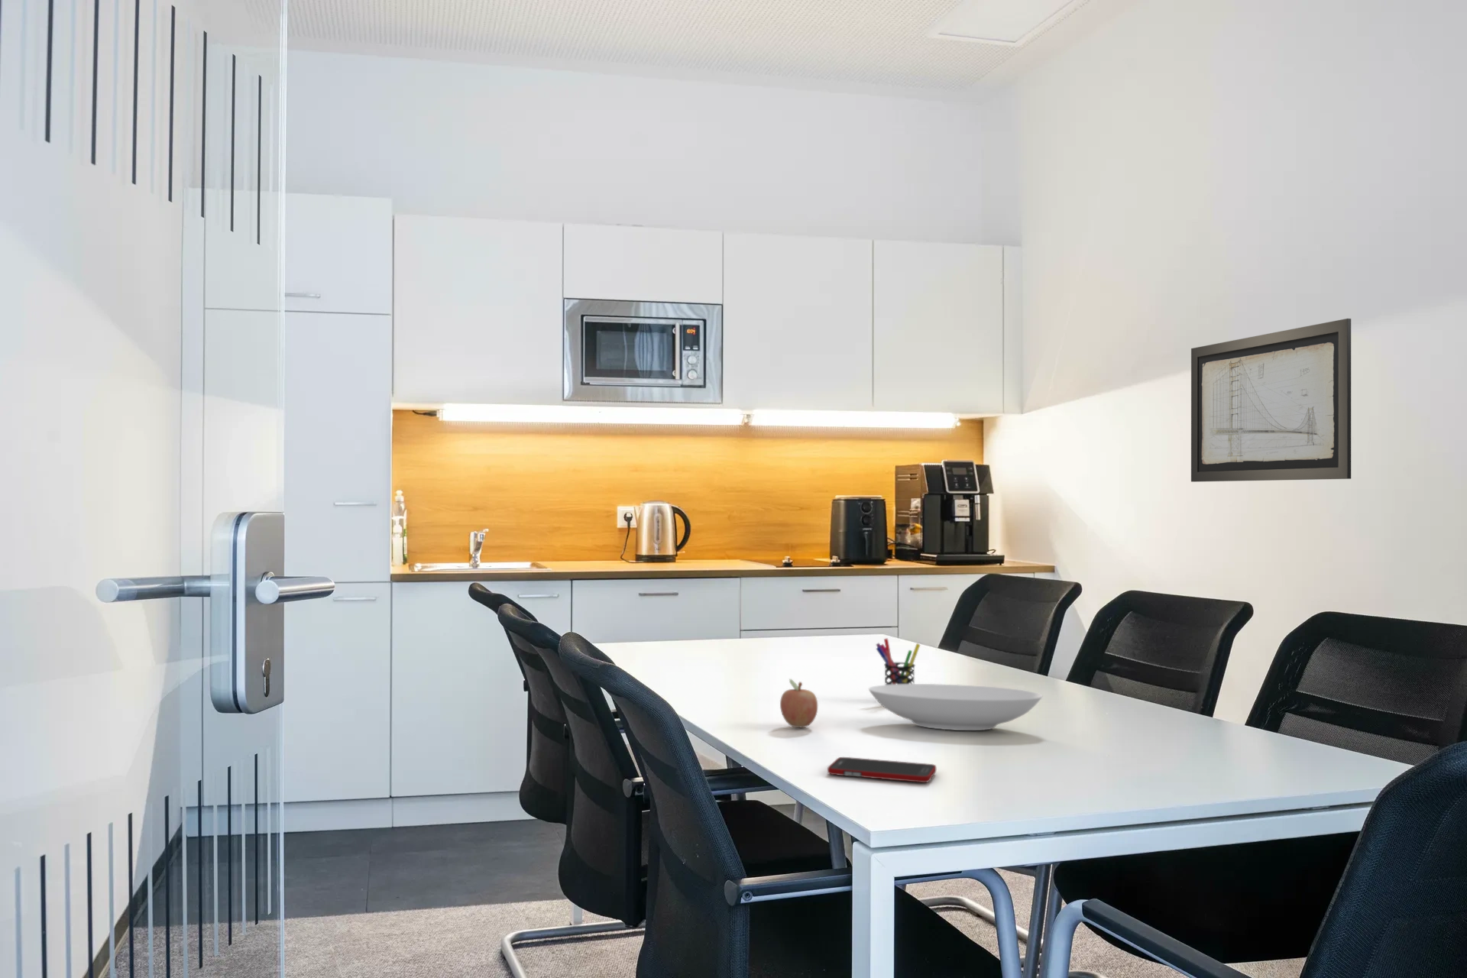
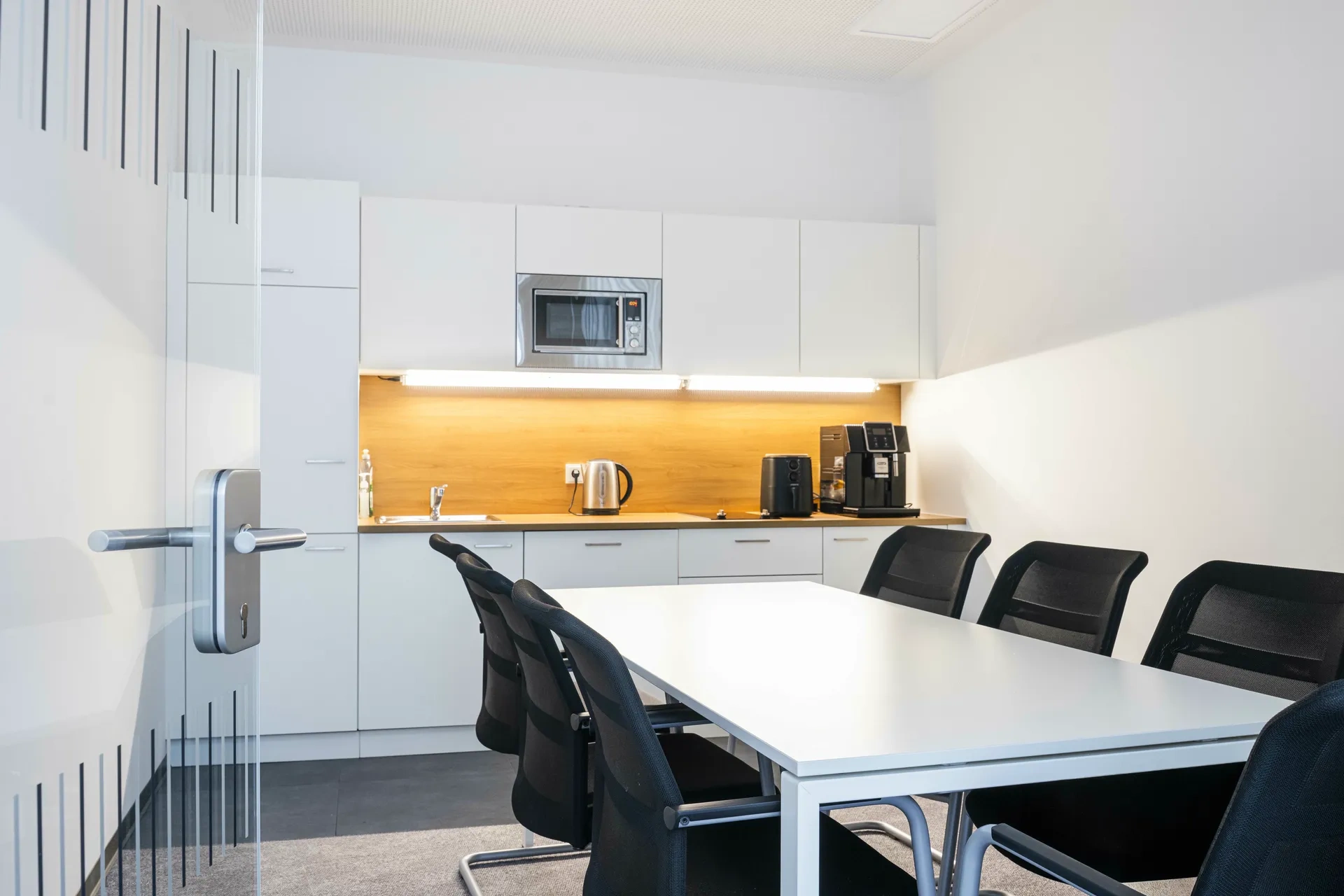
- cell phone [826,756,937,783]
- wall art [1191,318,1351,482]
- pen holder [875,637,921,684]
- bowl [868,683,1043,731]
- fruit [779,678,819,728]
